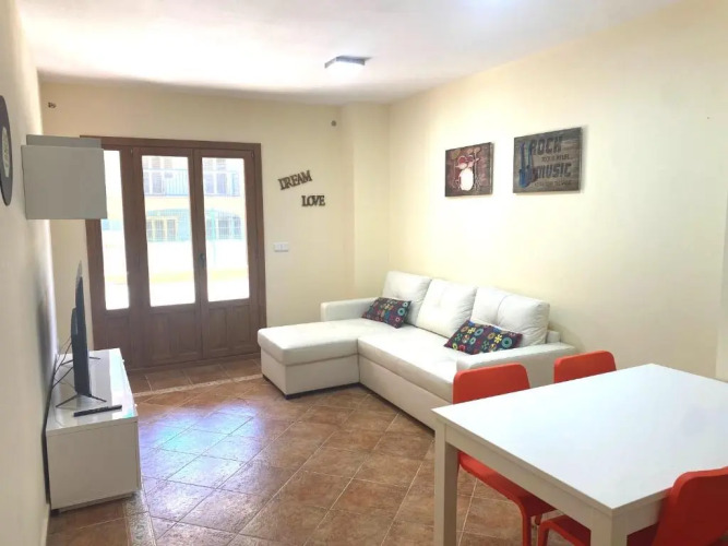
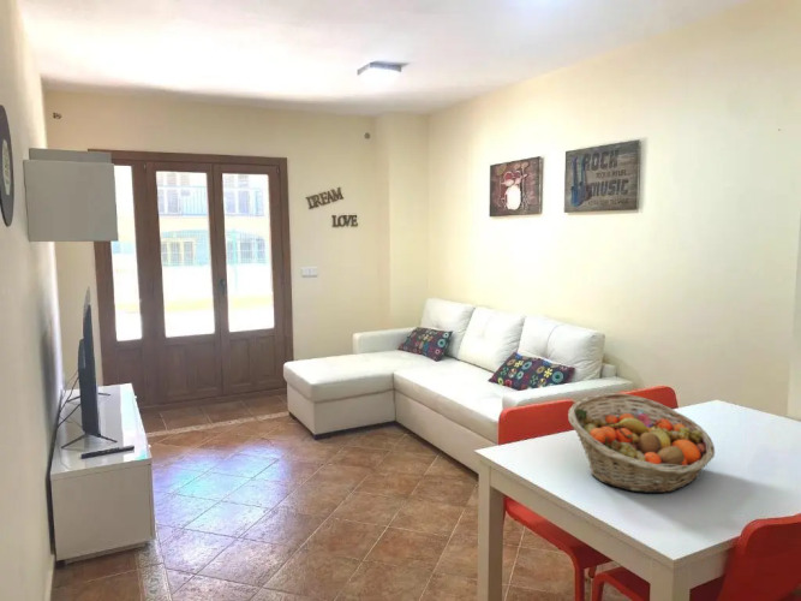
+ fruit basket [567,392,716,494]
